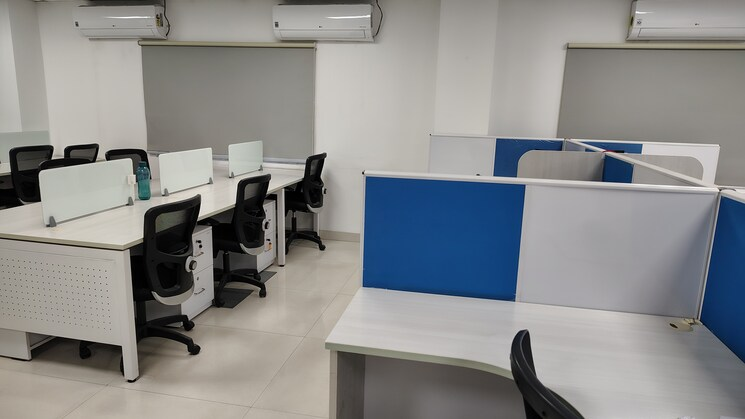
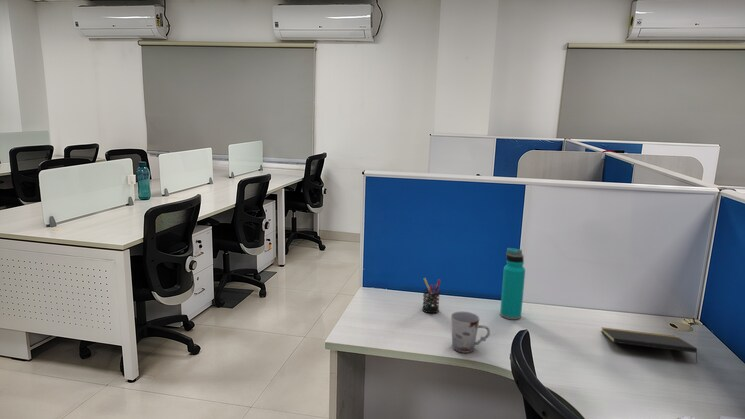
+ pen holder [421,277,441,314]
+ notepad [600,326,698,363]
+ water bottle [499,247,526,321]
+ cup [450,311,491,354]
